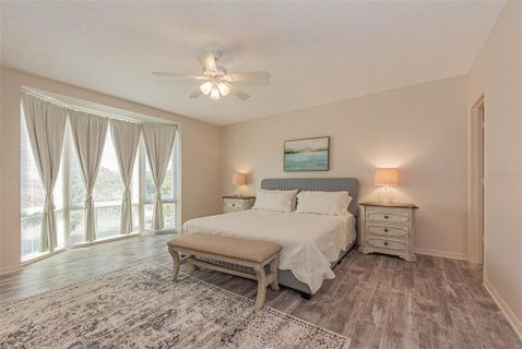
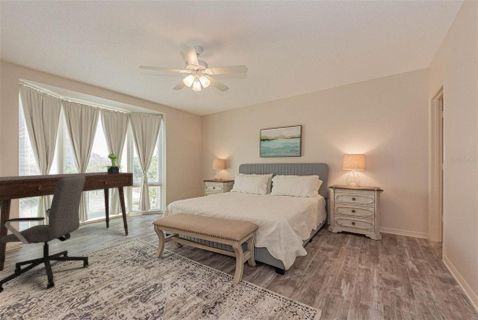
+ desk [0,171,134,272]
+ office chair [0,176,90,294]
+ potted plant [105,153,123,173]
